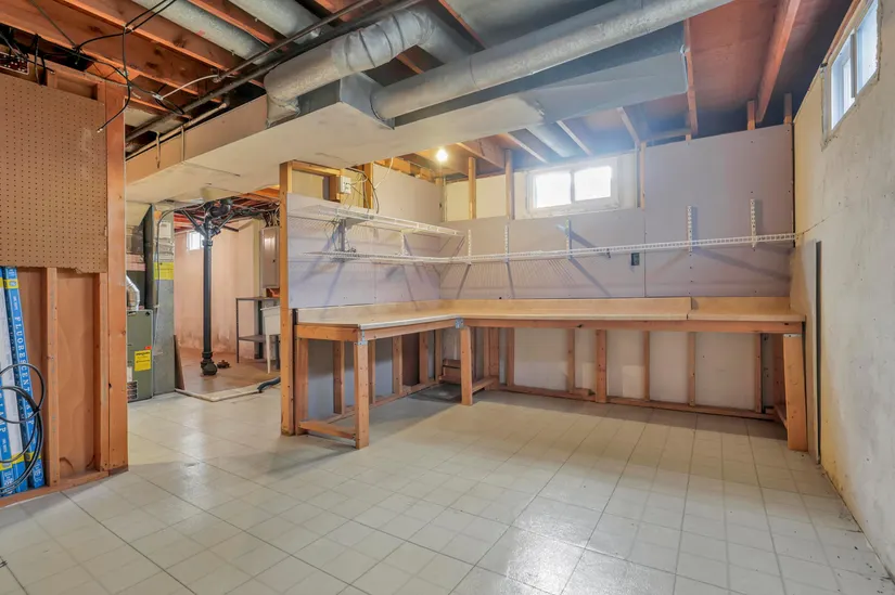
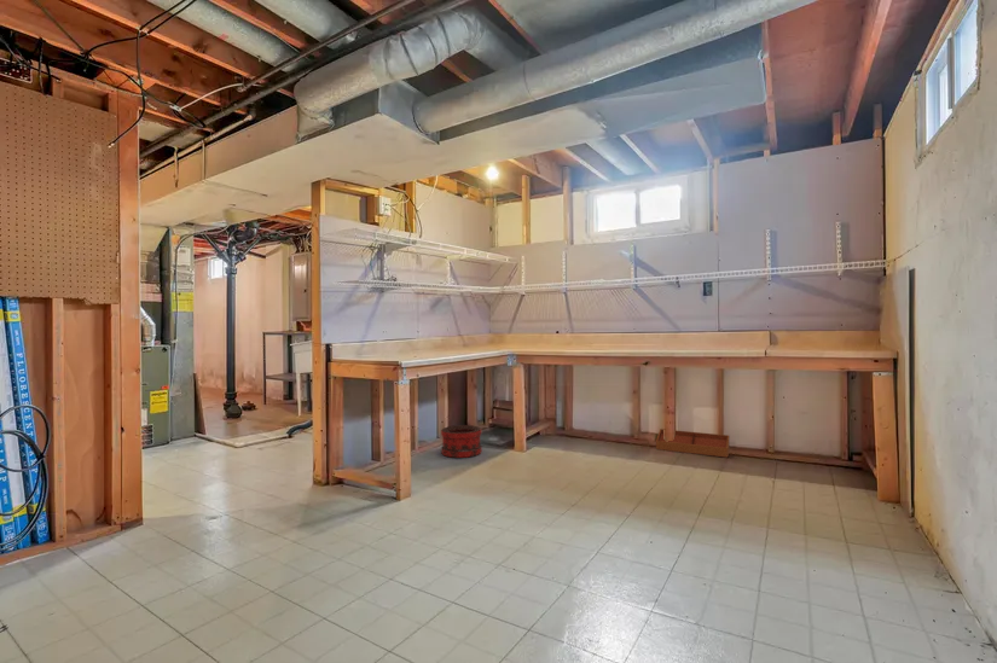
+ bucket [440,424,483,459]
+ storage bin [655,428,730,459]
